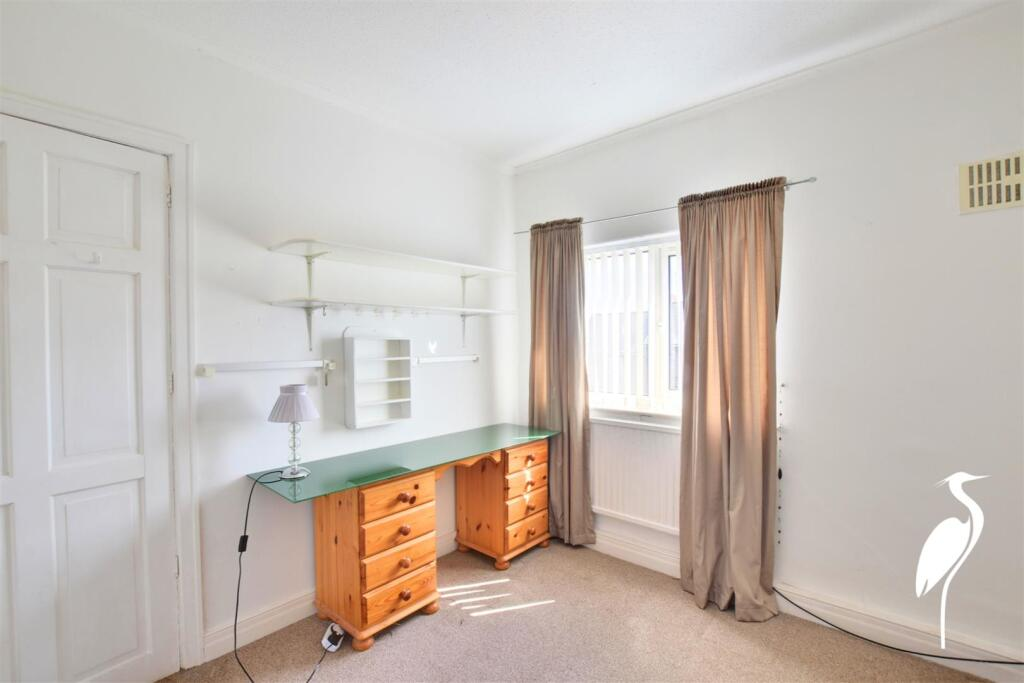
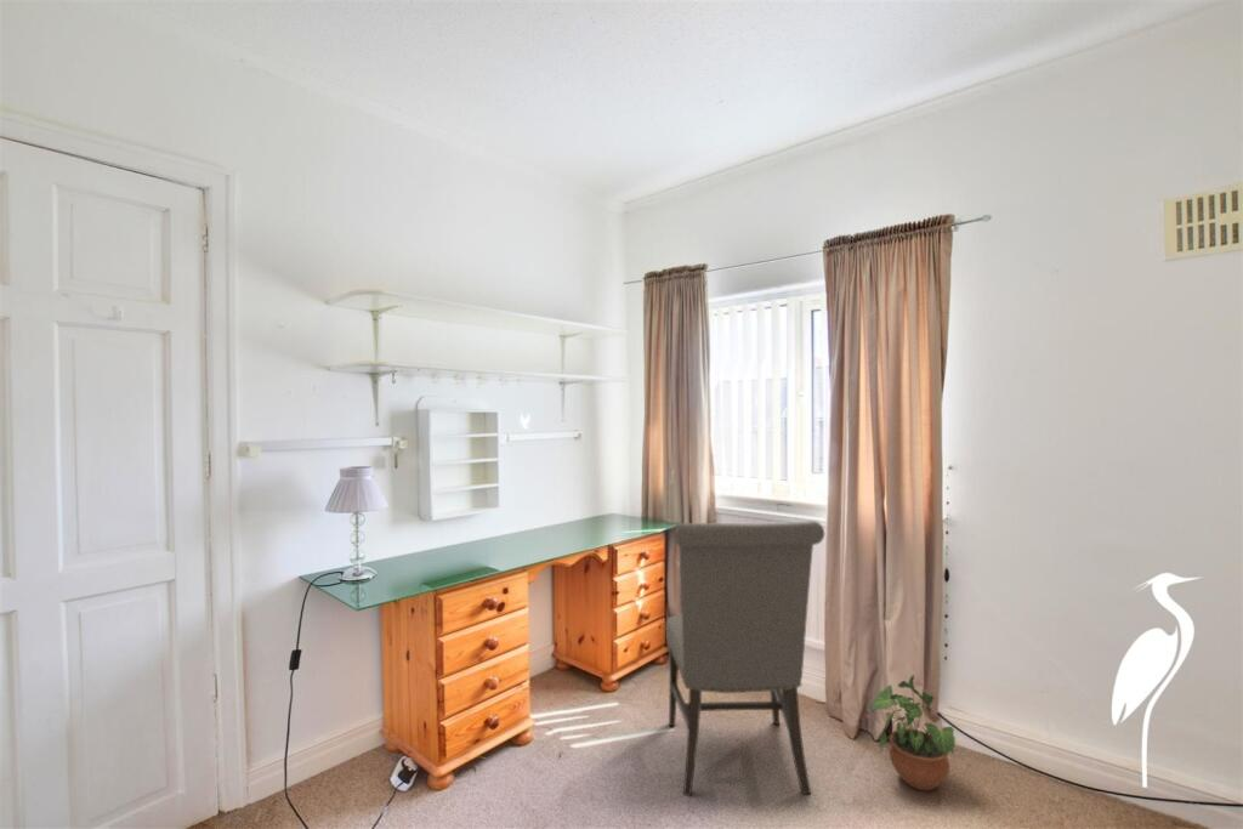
+ chair [665,519,825,797]
+ potted plant [869,674,957,791]
